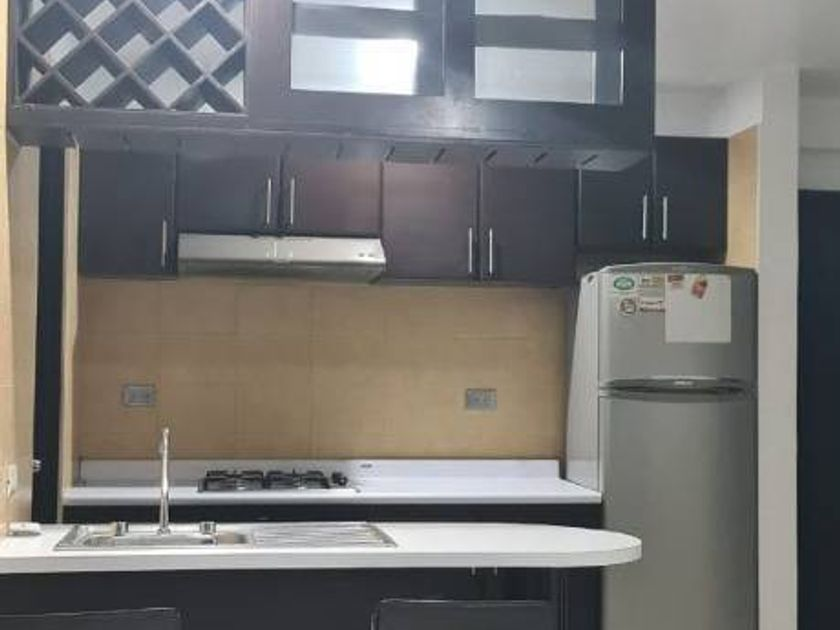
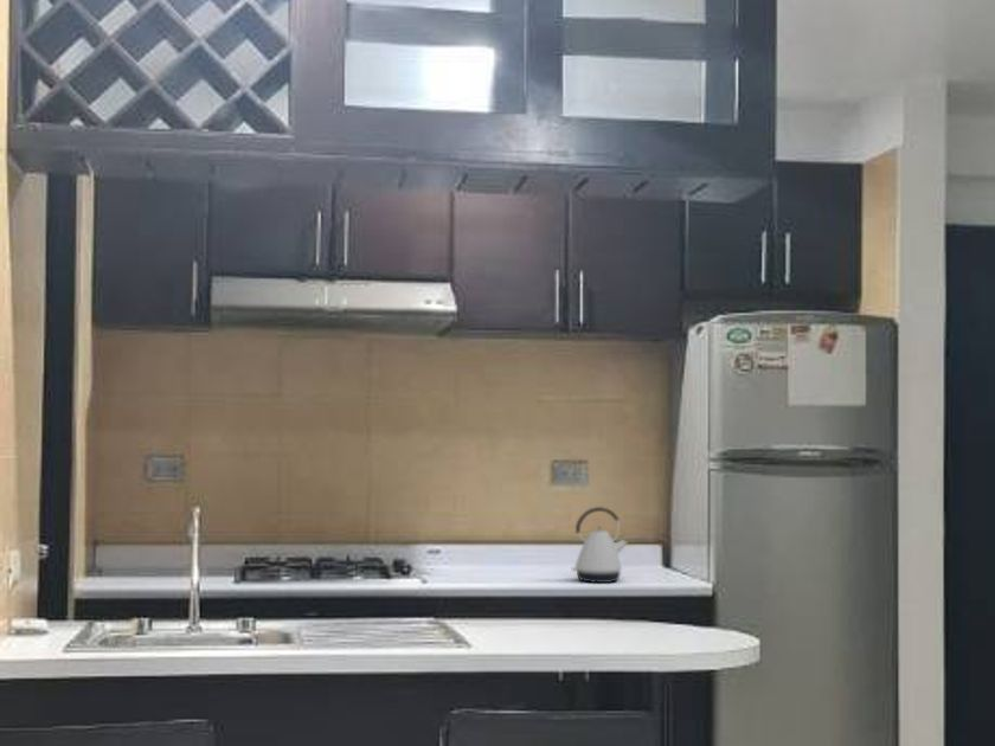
+ kettle [571,506,629,584]
